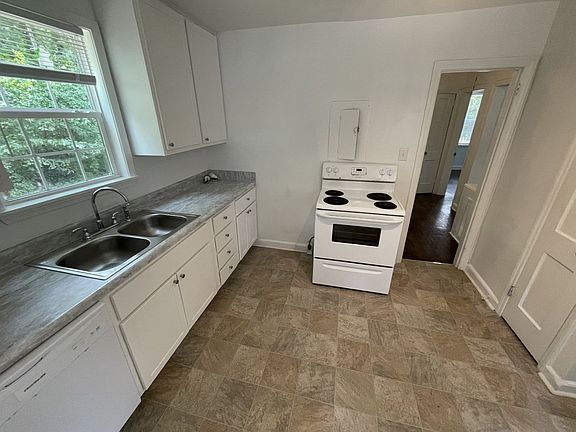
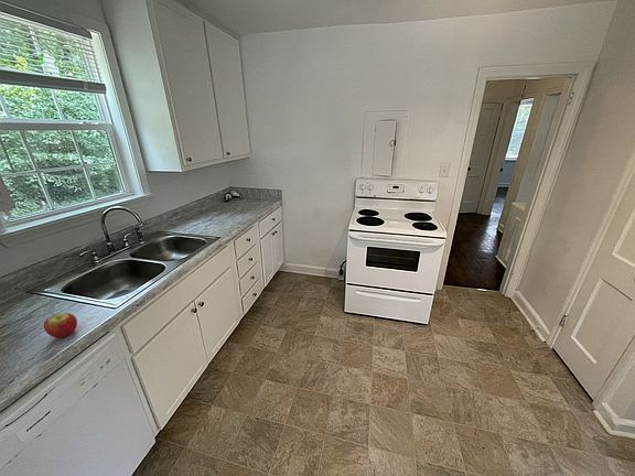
+ apple [43,312,78,338]
